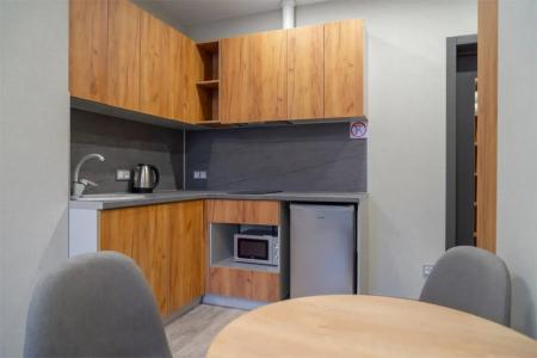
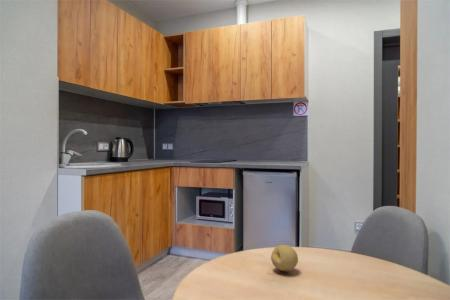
+ fruit [270,244,299,272]
